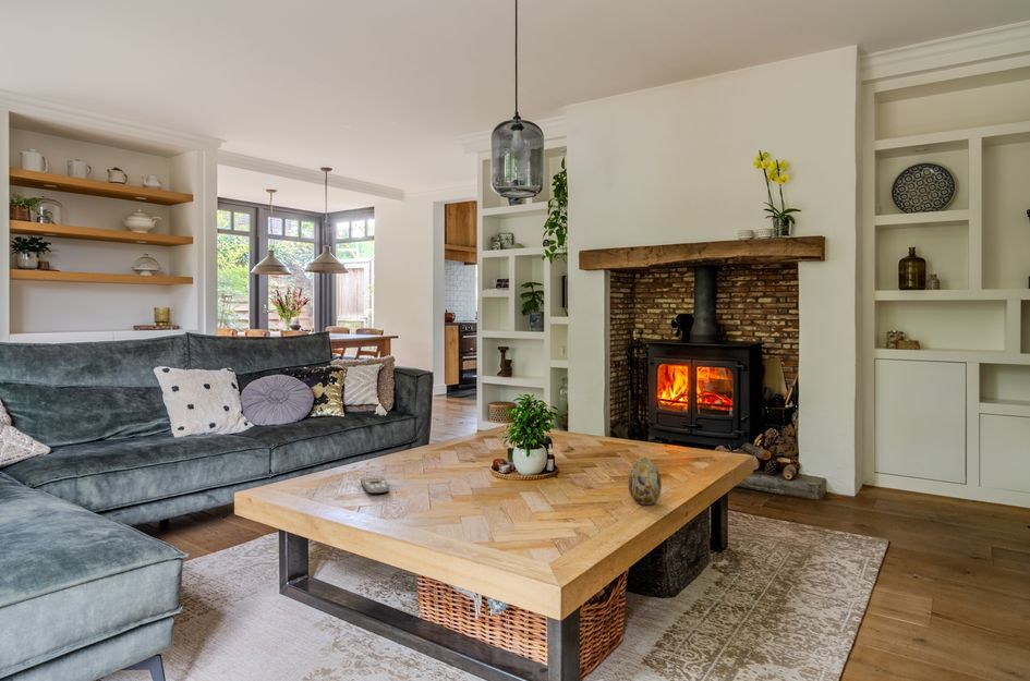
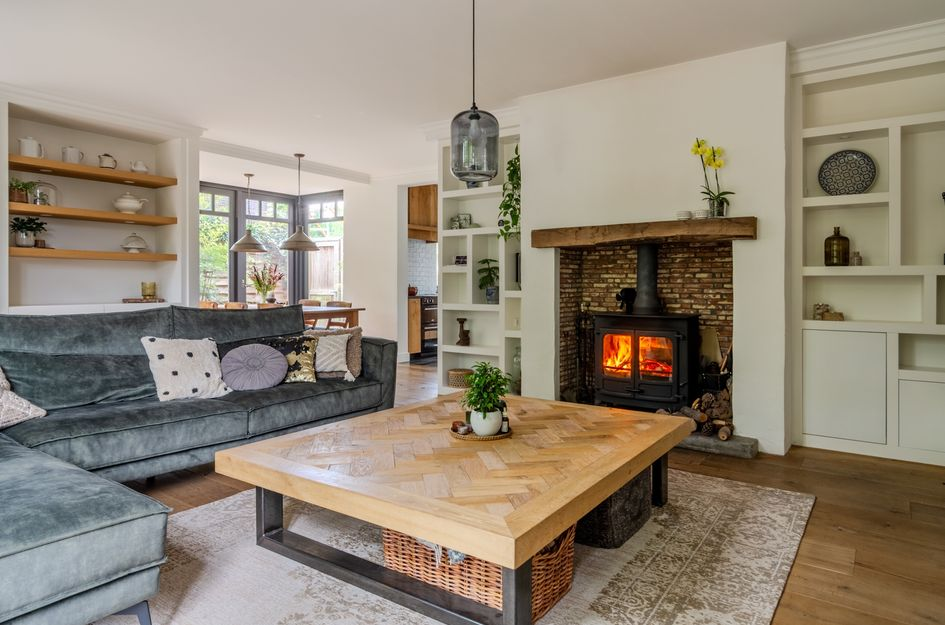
- remote control [360,475,390,495]
- decorative egg [627,457,663,506]
